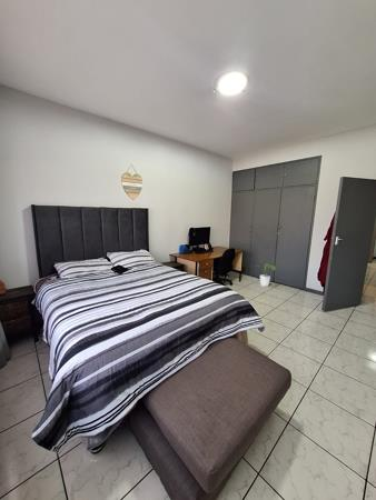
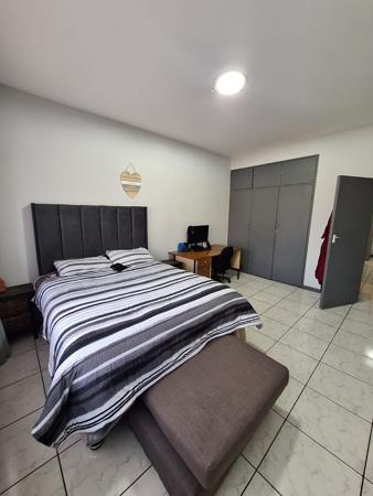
- house plant [255,259,278,288]
